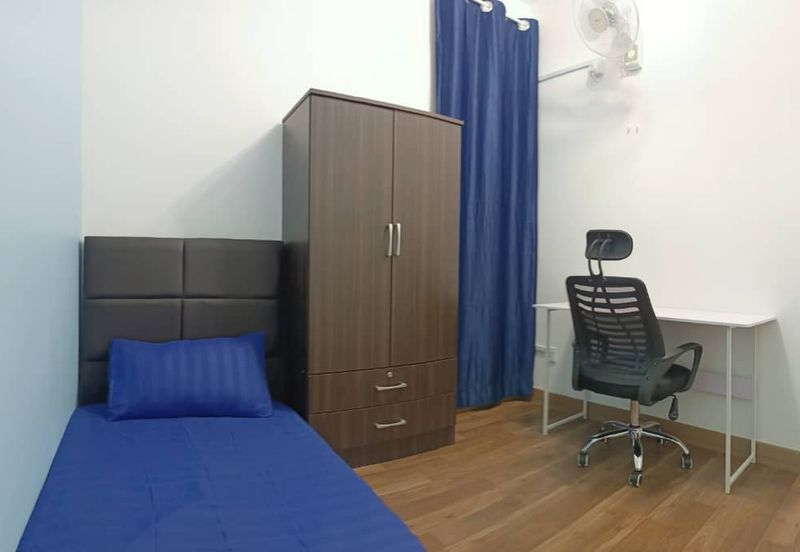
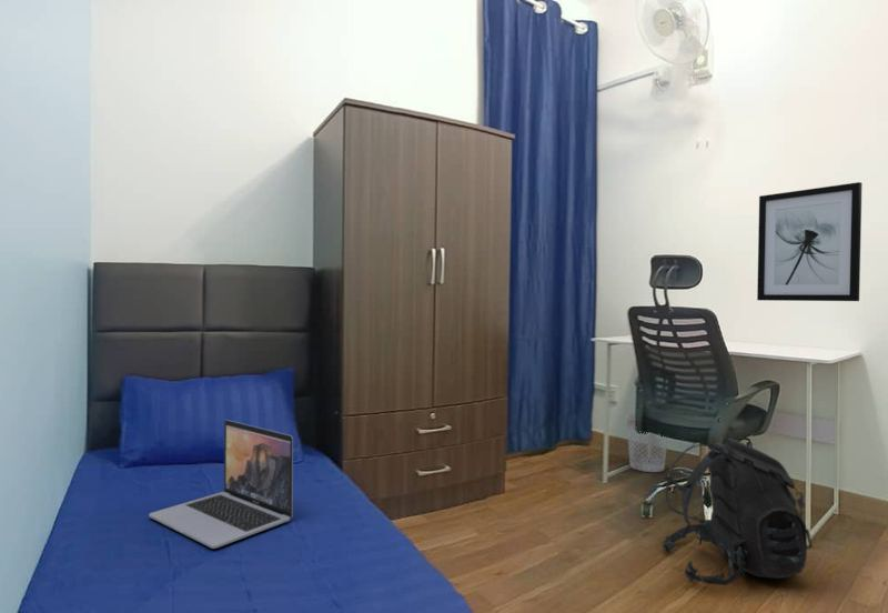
+ wall art [756,181,862,302]
+ backpack [660,436,814,586]
+ laptop [148,419,294,550]
+ wastebasket [626,413,668,473]
